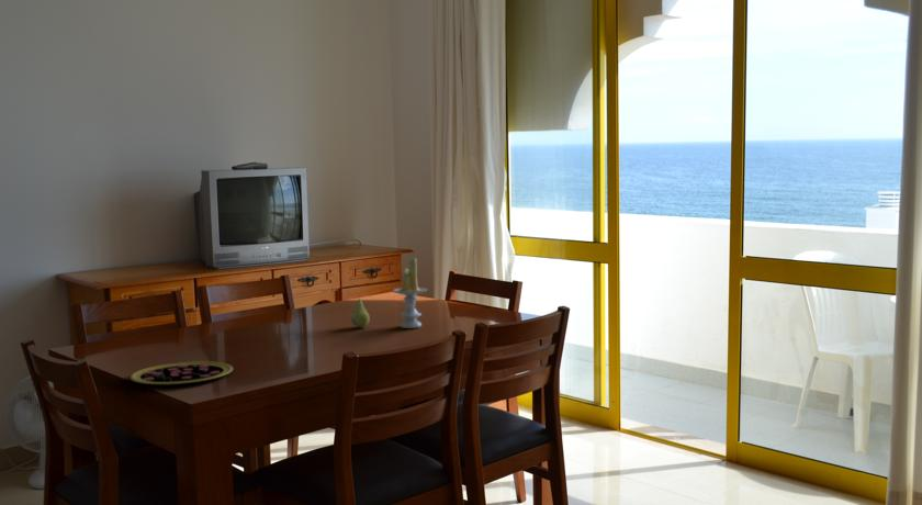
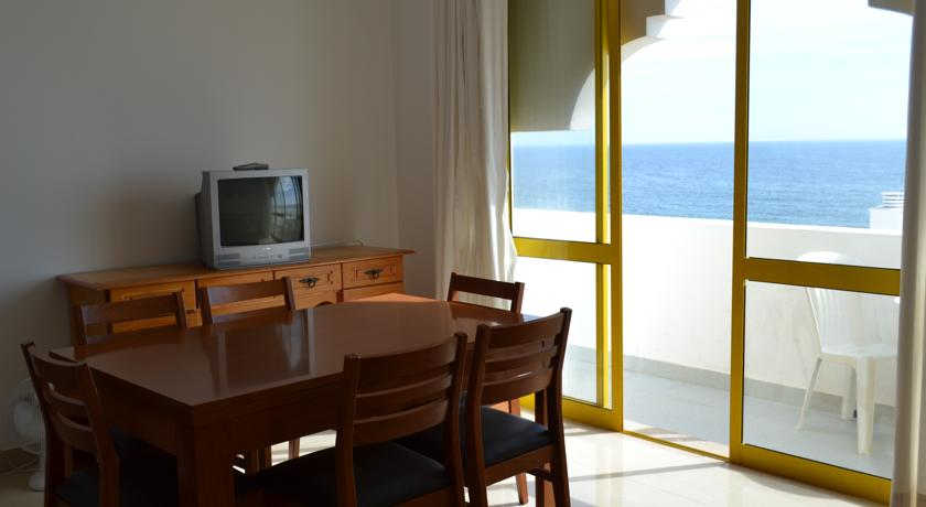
- fruit [350,293,371,328]
- candle [392,257,428,329]
- pizza [130,360,234,385]
